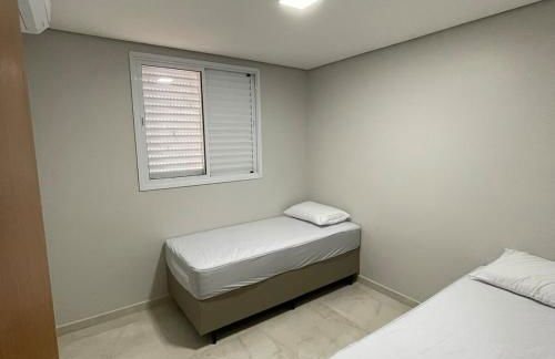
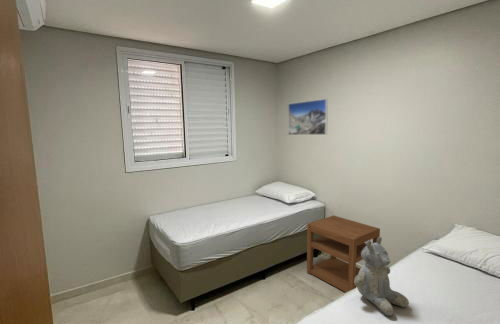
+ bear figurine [354,236,410,317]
+ nightstand [306,214,381,293]
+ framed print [287,98,329,136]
